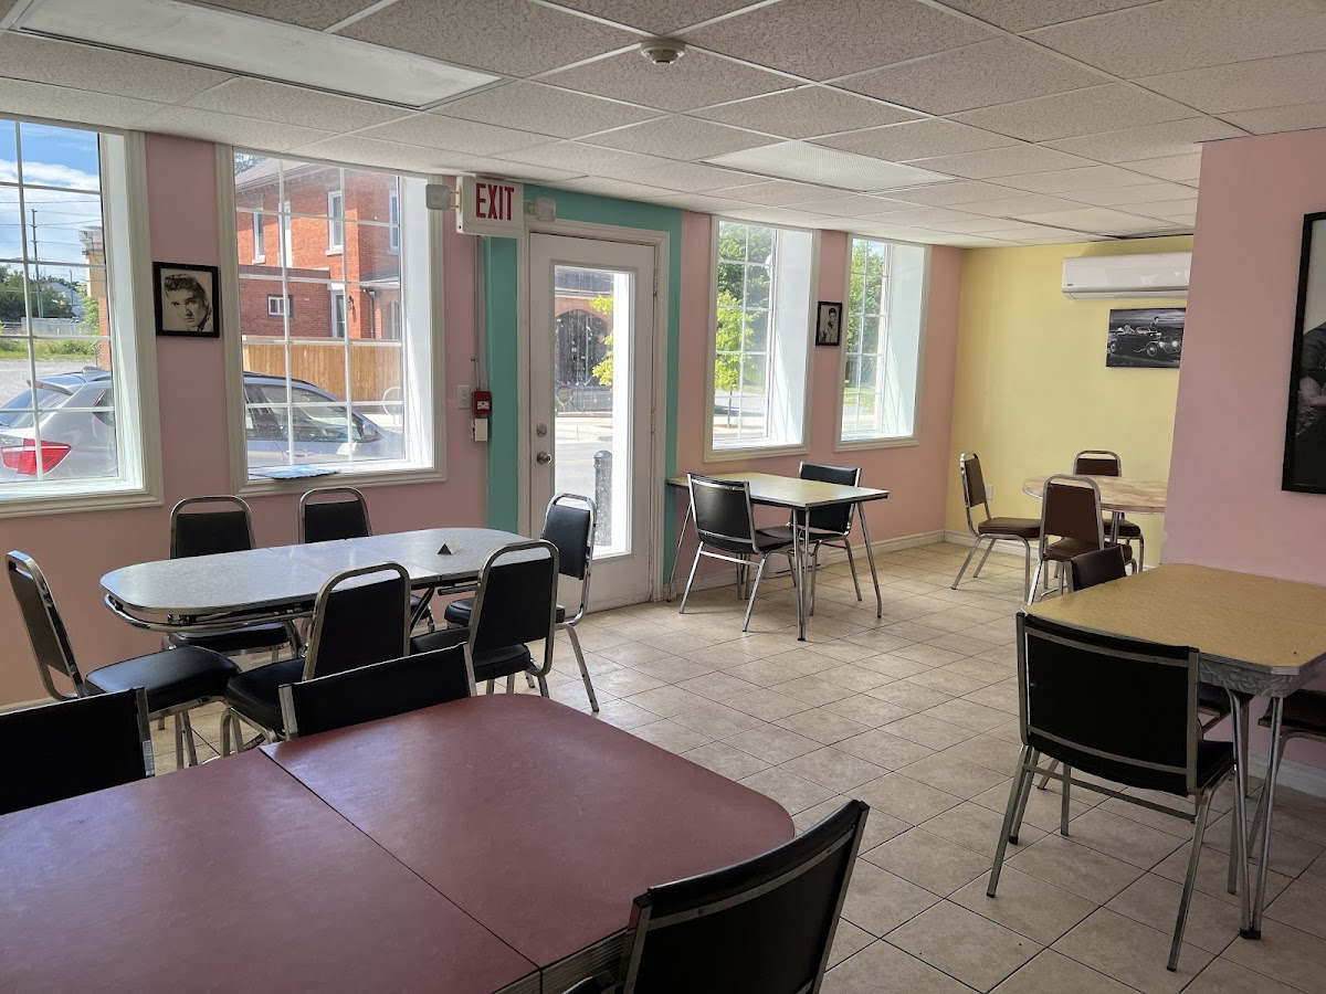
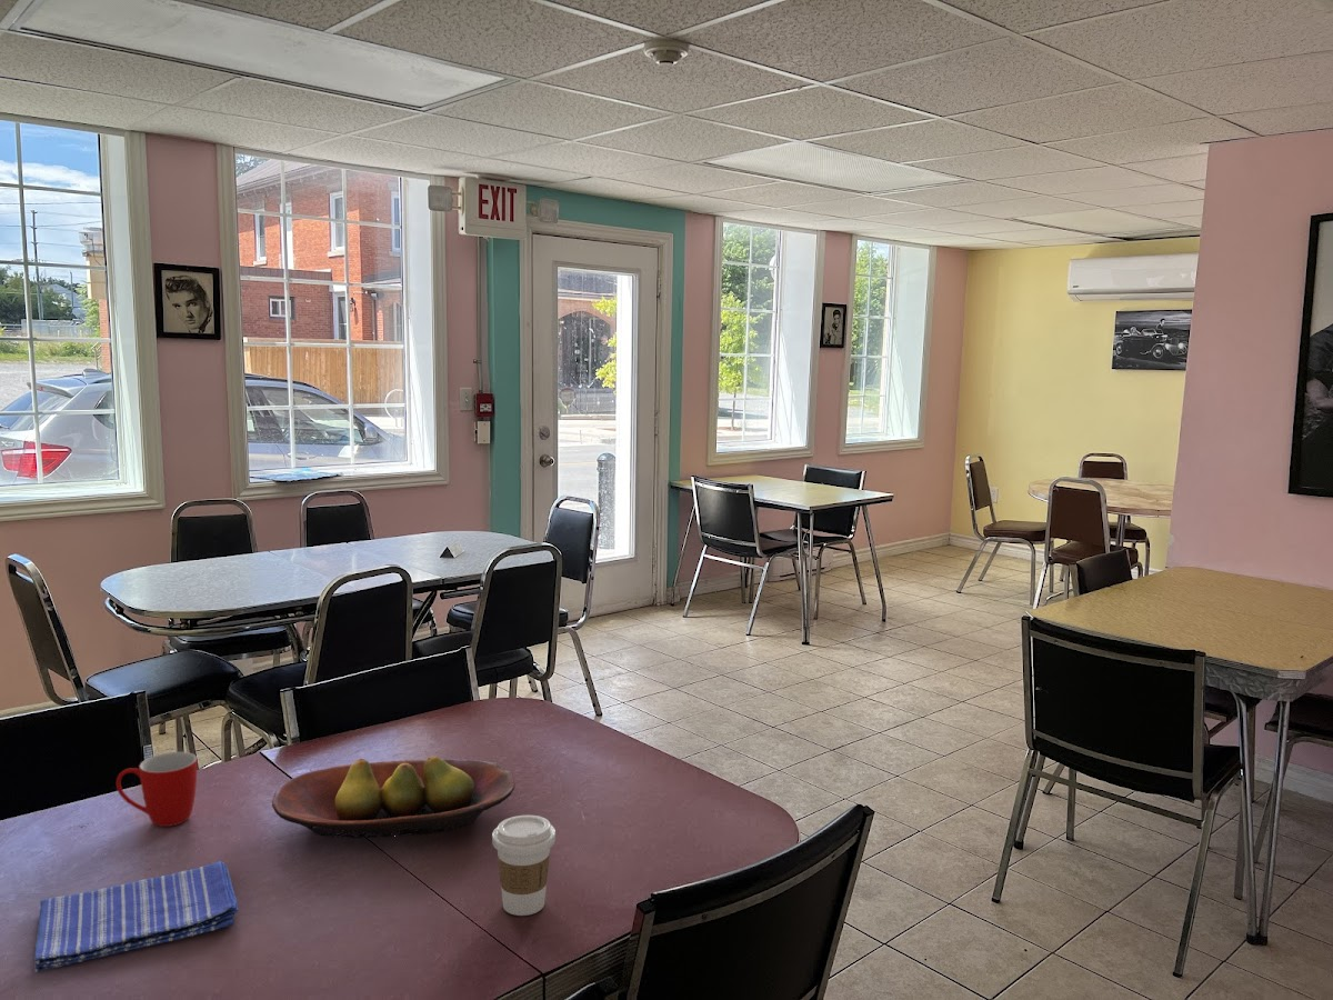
+ fruit bowl [271,754,517,839]
+ coffee cup [491,814,557,917]
+ dish towel [33,860,240,973]
+ mug [116,751,198,828]
